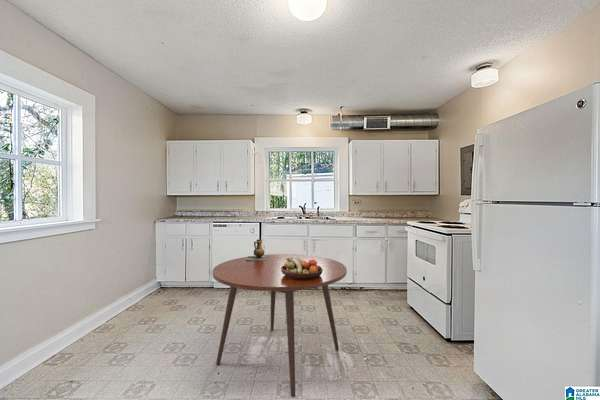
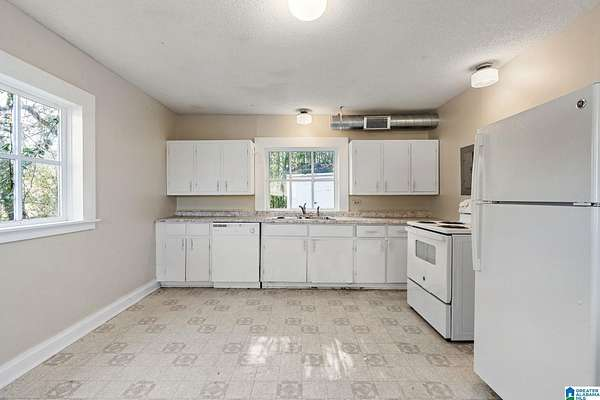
- dining table [212,253,348,398]
- pitcher [246,238,266,261]
- fruit bowl [281,257,323,280]
